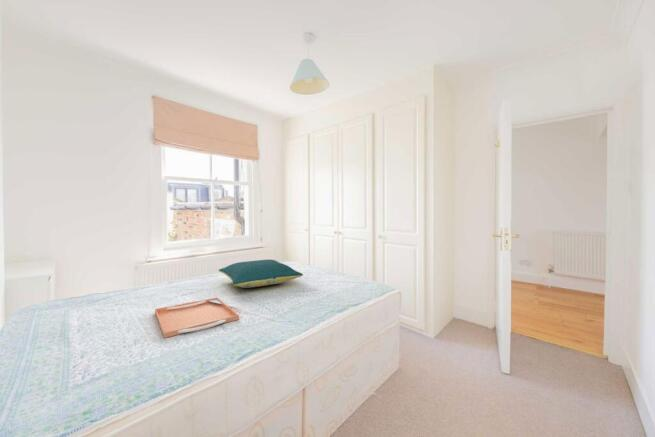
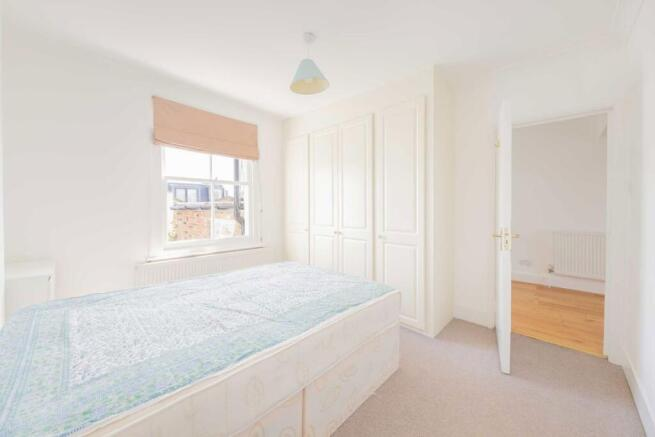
- serving tray [154,296,240,339]
- pillow [218,259,304,289]
